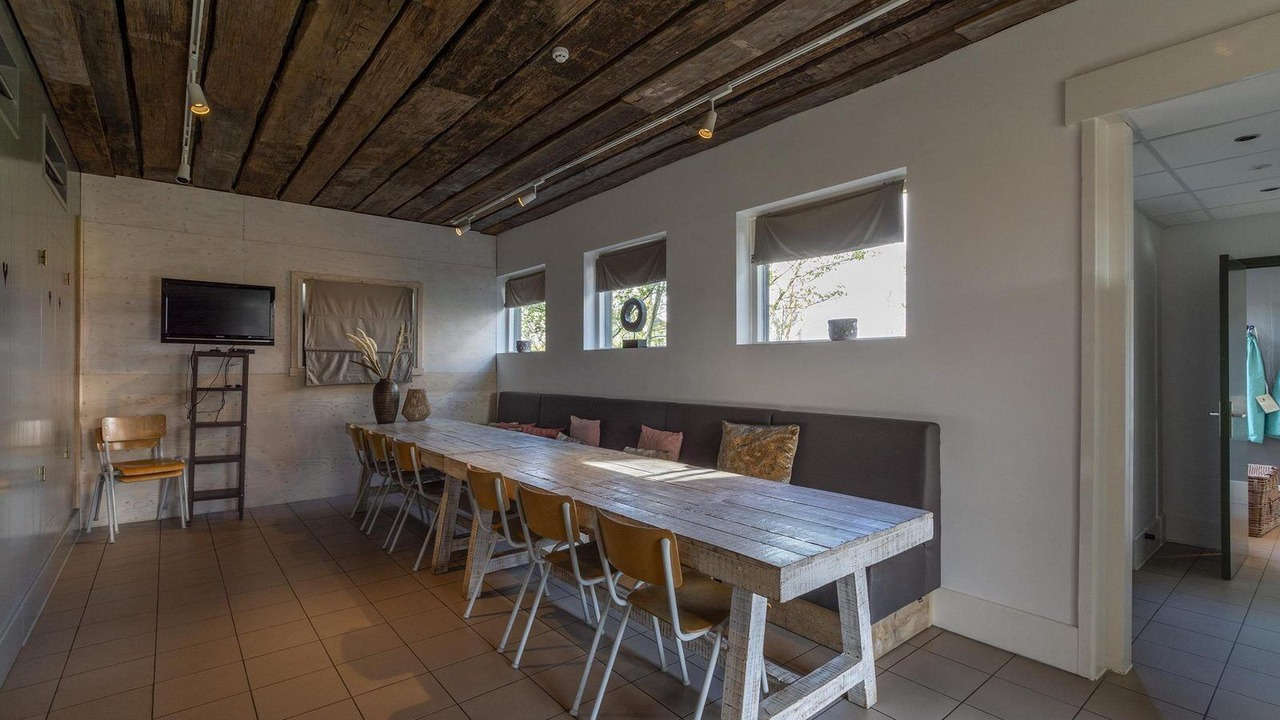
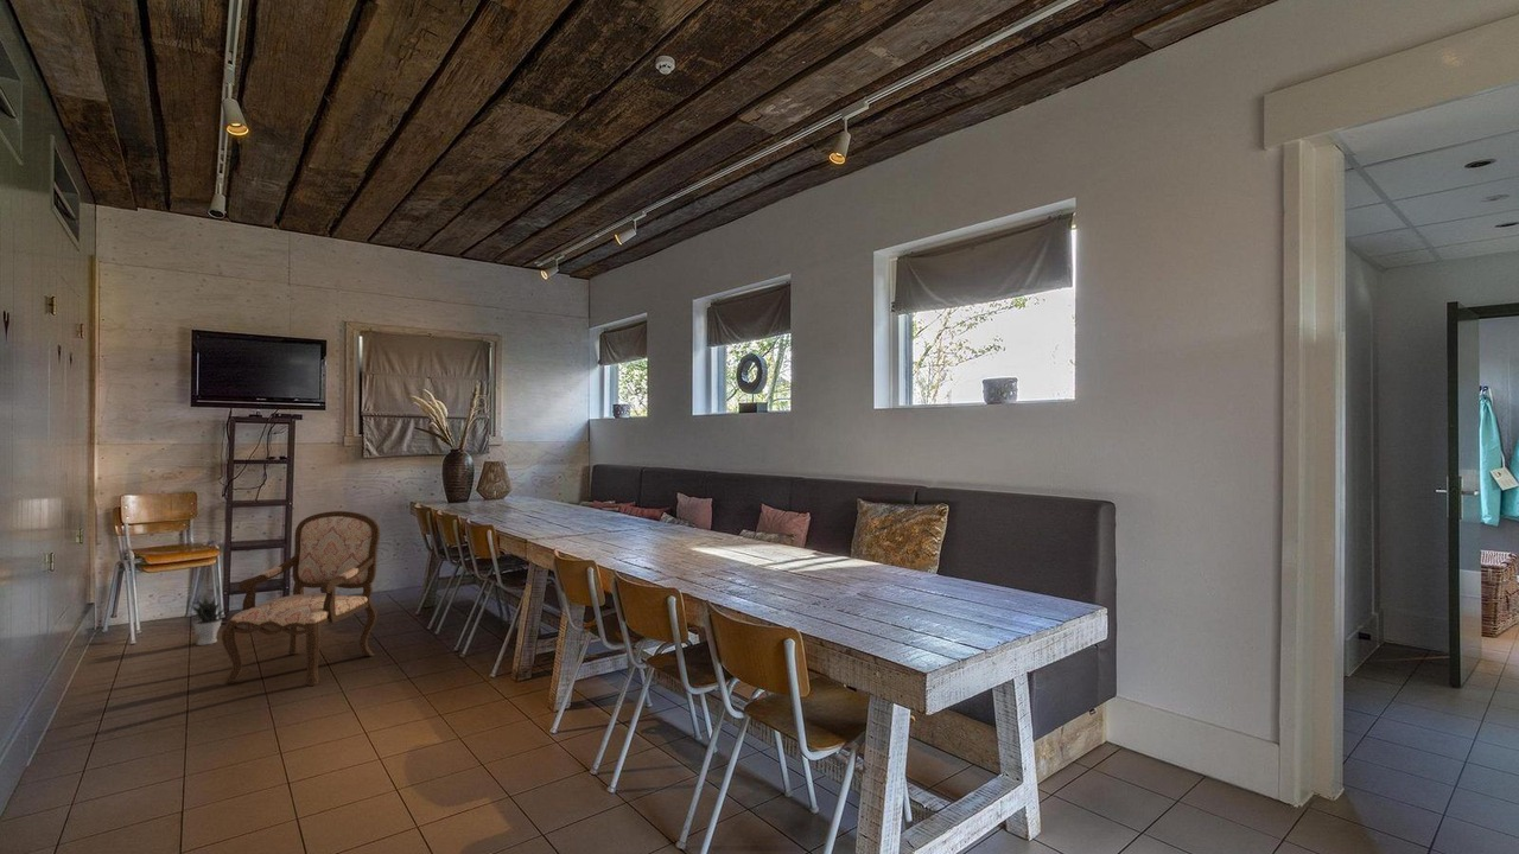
+ potted plant [189,593,233,646]
+ armchair [221,510,381,687]
